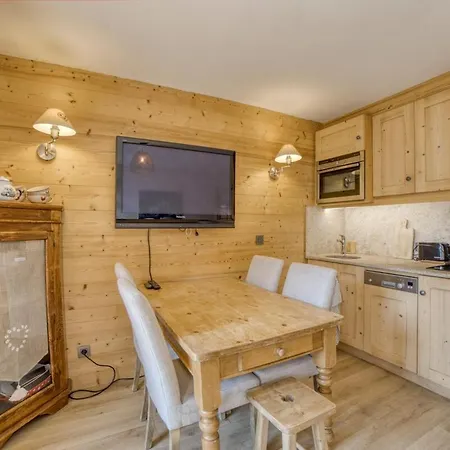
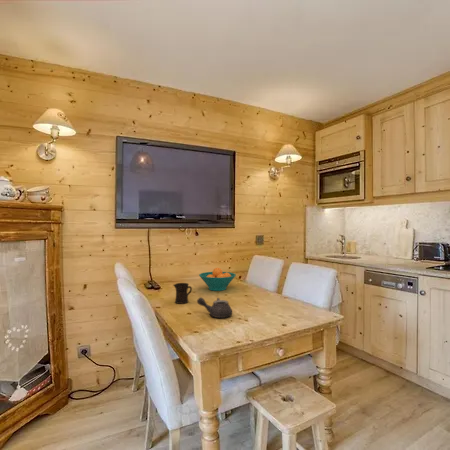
+ mug [172,282,193,305]
+ teapot [196,296,233,319]
+ fruit bowl [198,267,237,292]
